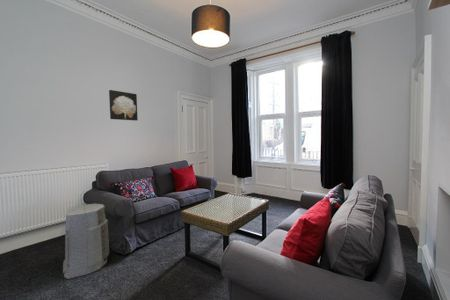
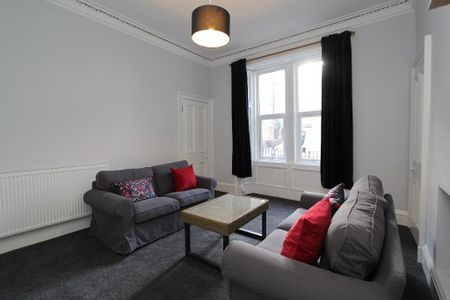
- air purifier [62,203,110,280]
- wall art [108,89,139,122]
